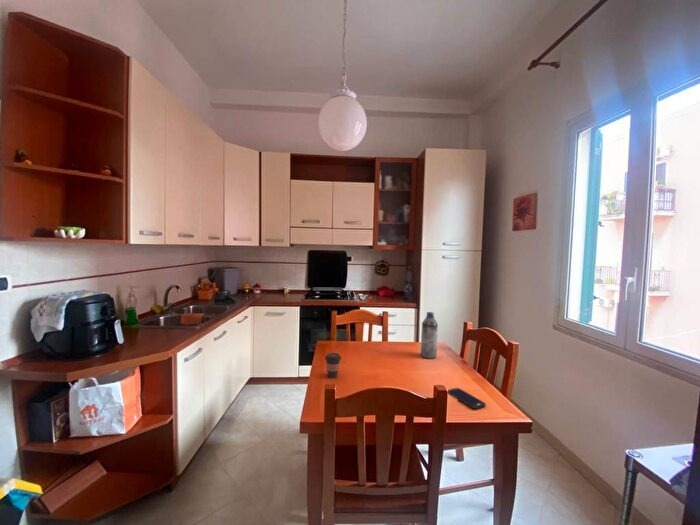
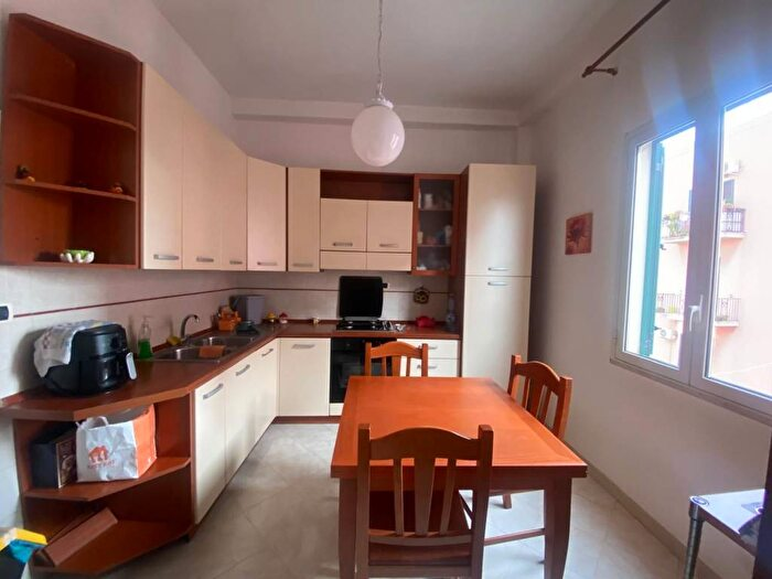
- water bottle [420,311,439,360]
- coffee cup [324,352,342,379]
- smartphone [447,387,487,410]
